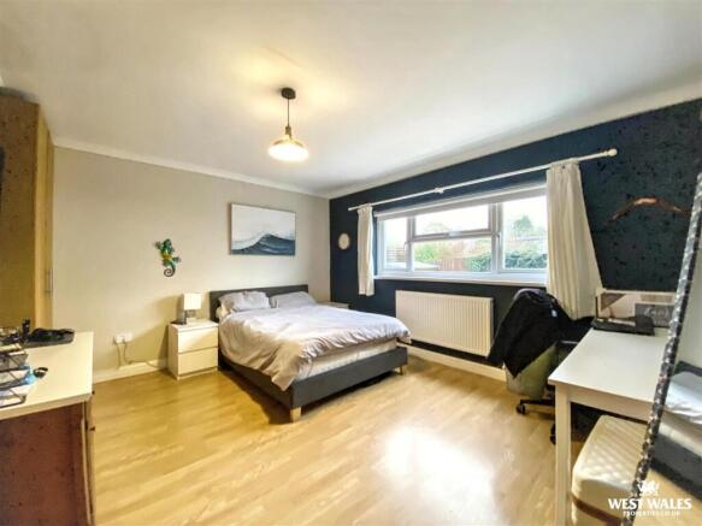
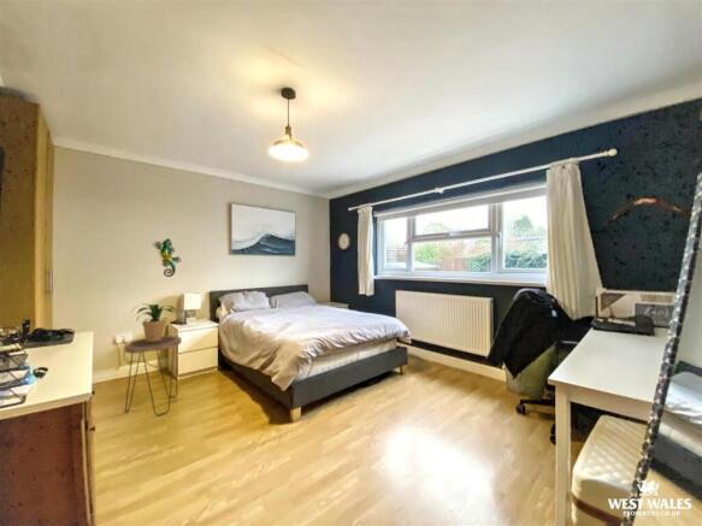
+ side table [124,335,183,416]
+ potted plant [130,302,178,342]
